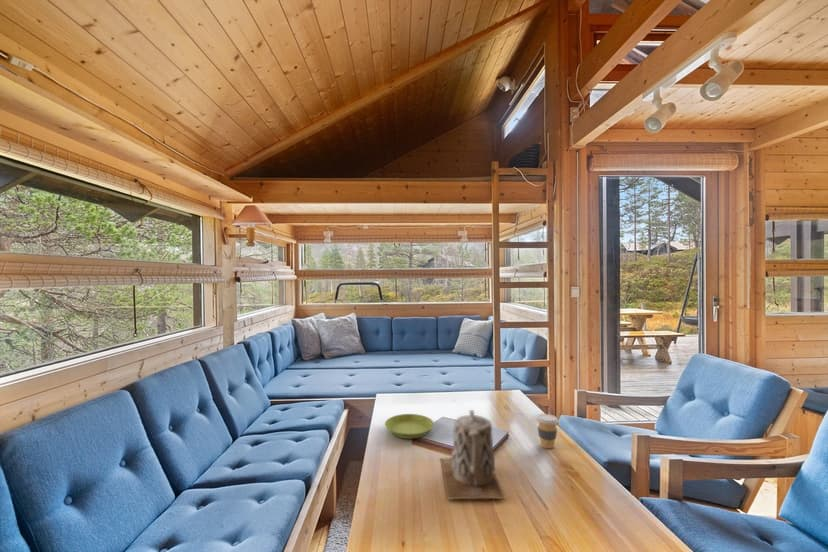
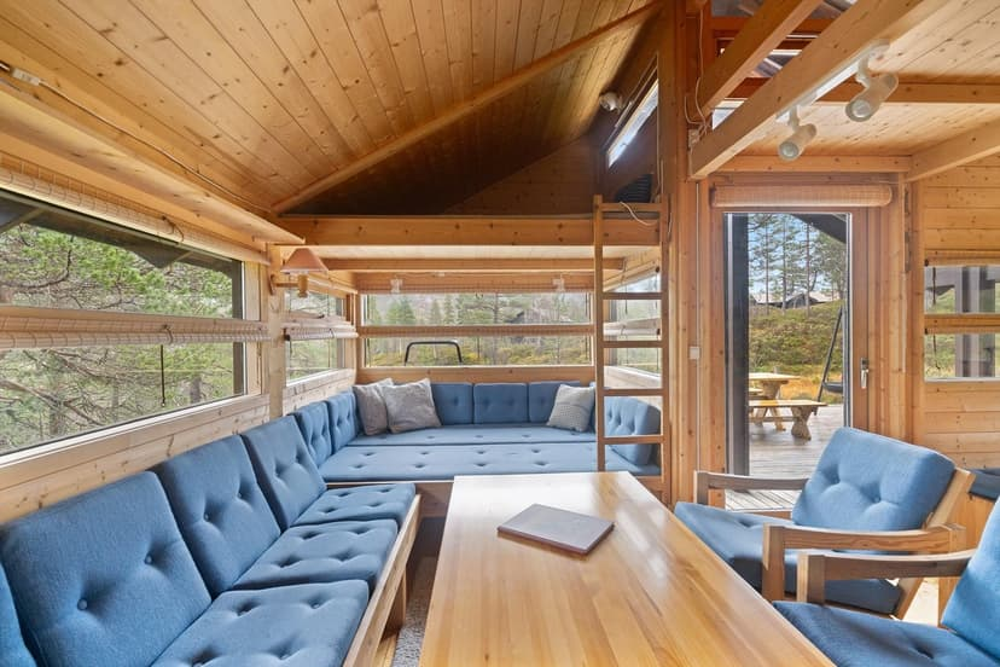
- teapot [439,409,506,500]
- coffee cup [535,413,560,450]
- saucer [384,413,435,440]
